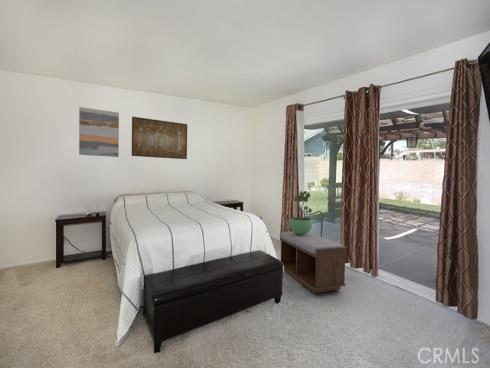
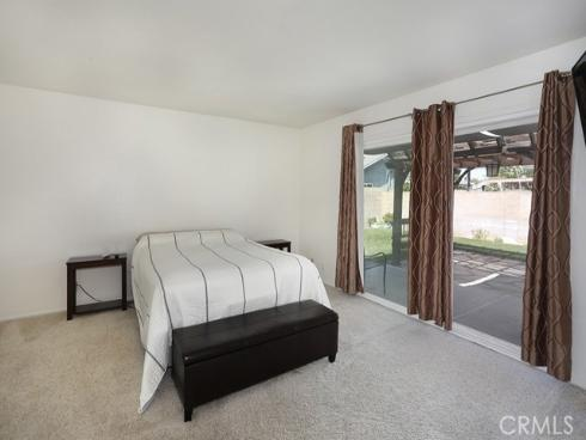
- potted plant [289,190,313,235]
- bench [279,231,348,294]
- wall art [78,106,120,158]
- wall art [131,116,188,160]
